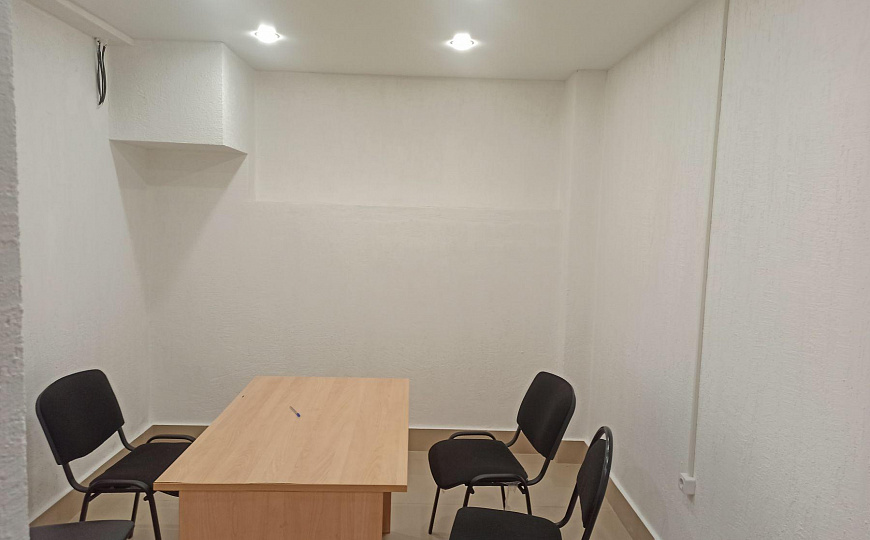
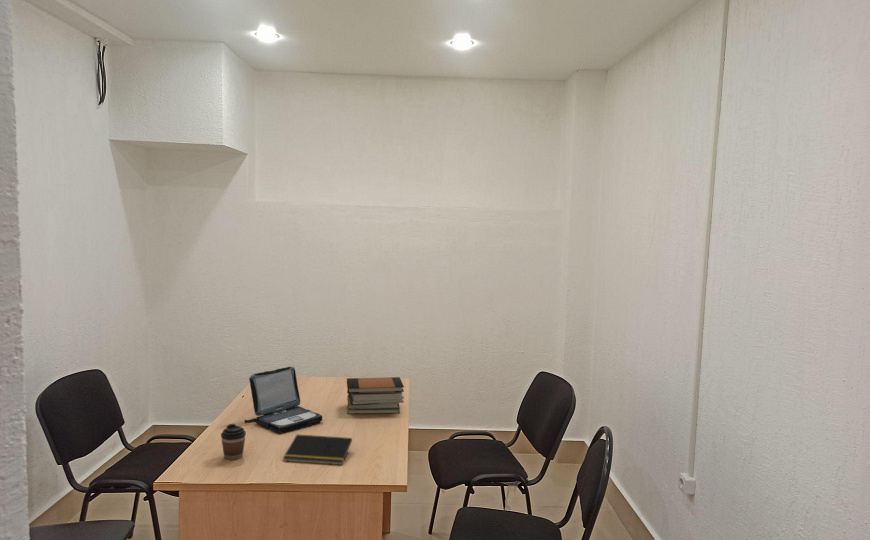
+ book stack [346,376,405,415]
+ laptop [243,365,323,435]
+ notepad [282,434,353,466]
+ coffee cup [220,423,247,461]
